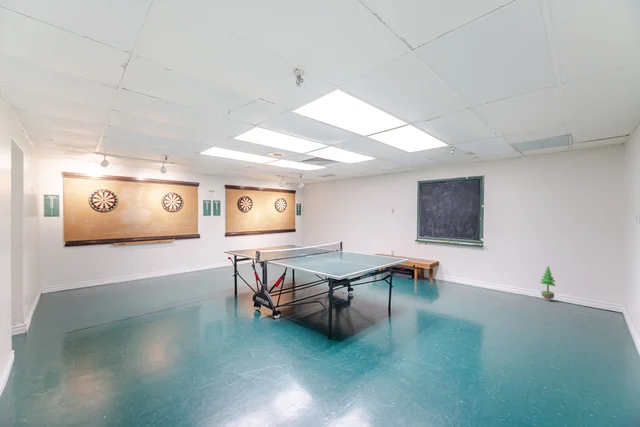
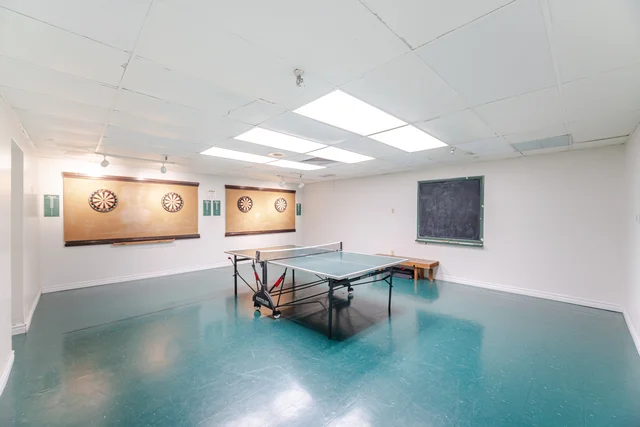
- potted tree [539,265,557,302]
